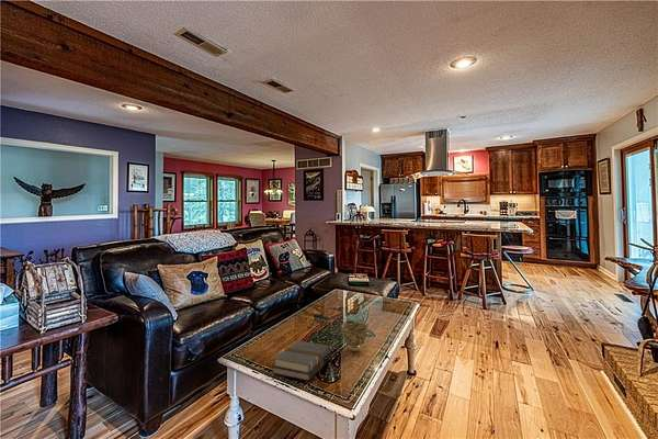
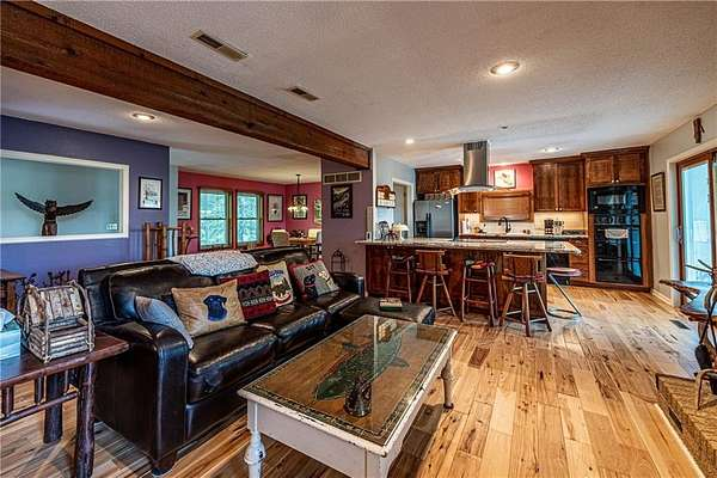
- decorative bowl [340,319,370,352]
- book [271,340,332,382]
